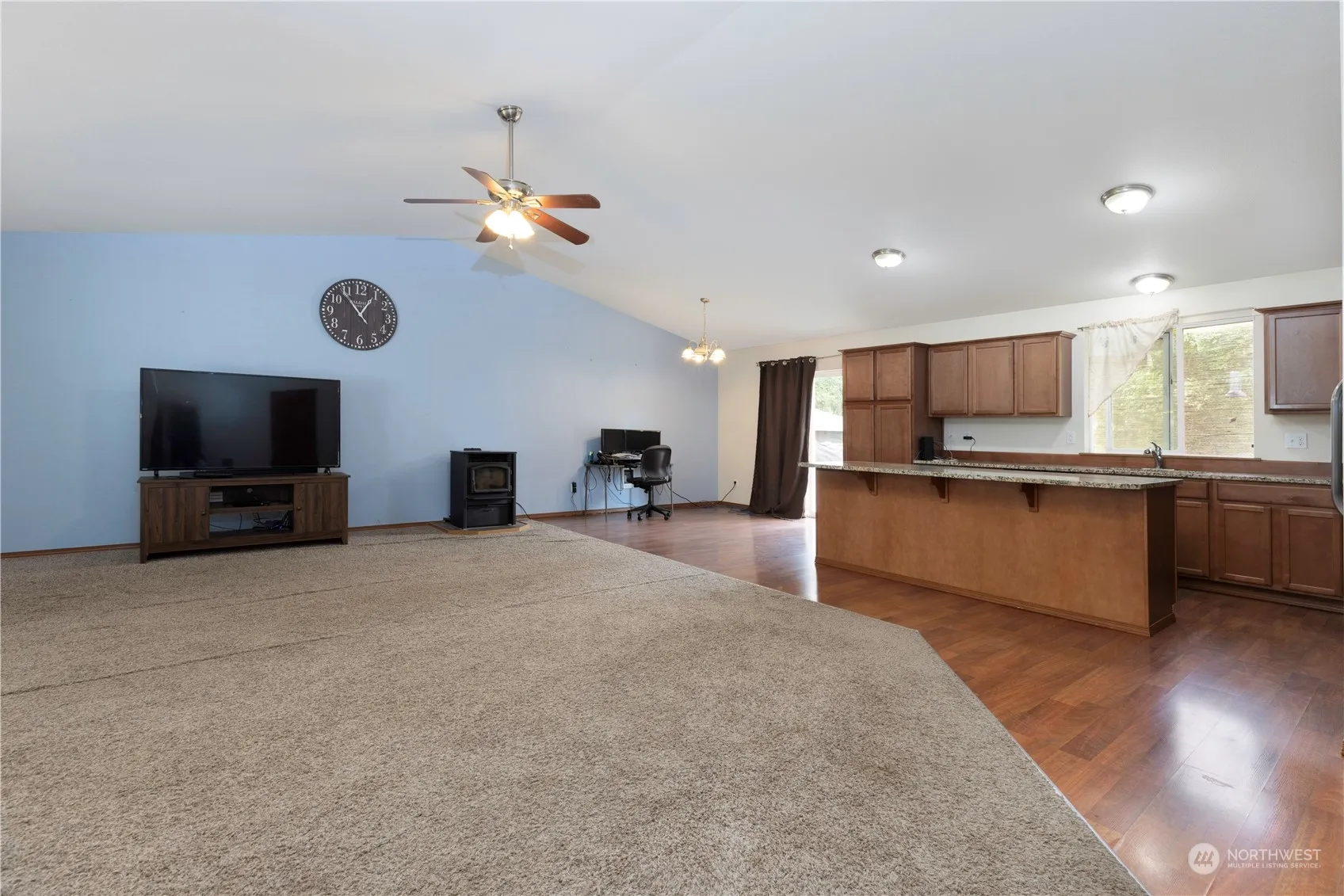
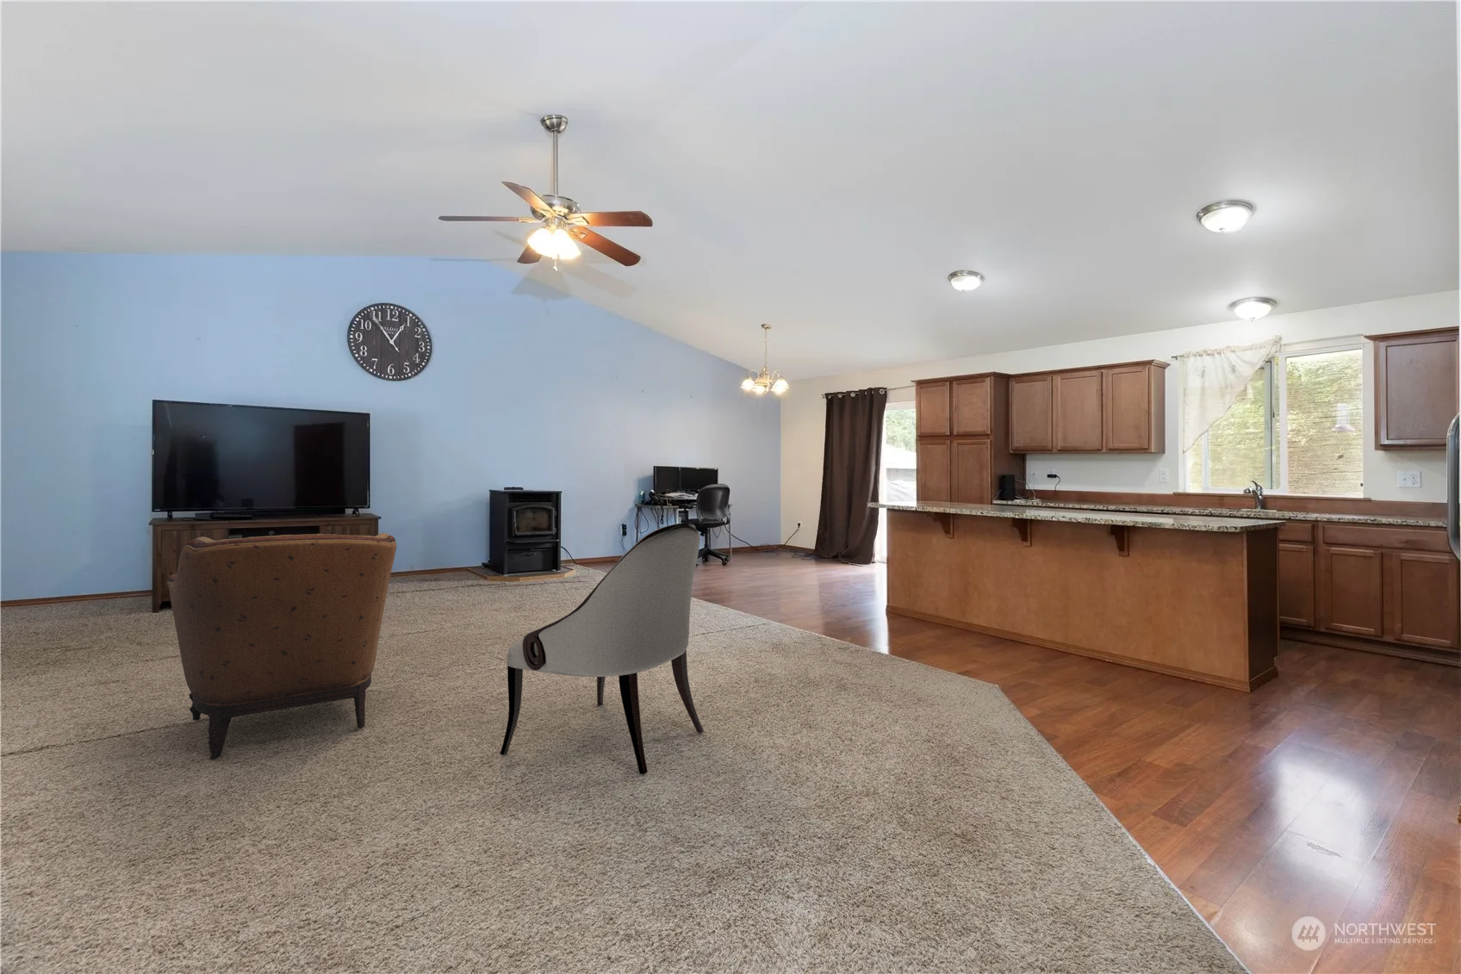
+ armchair [166,533,397,761]
+ armchair [500,523,704,775]
